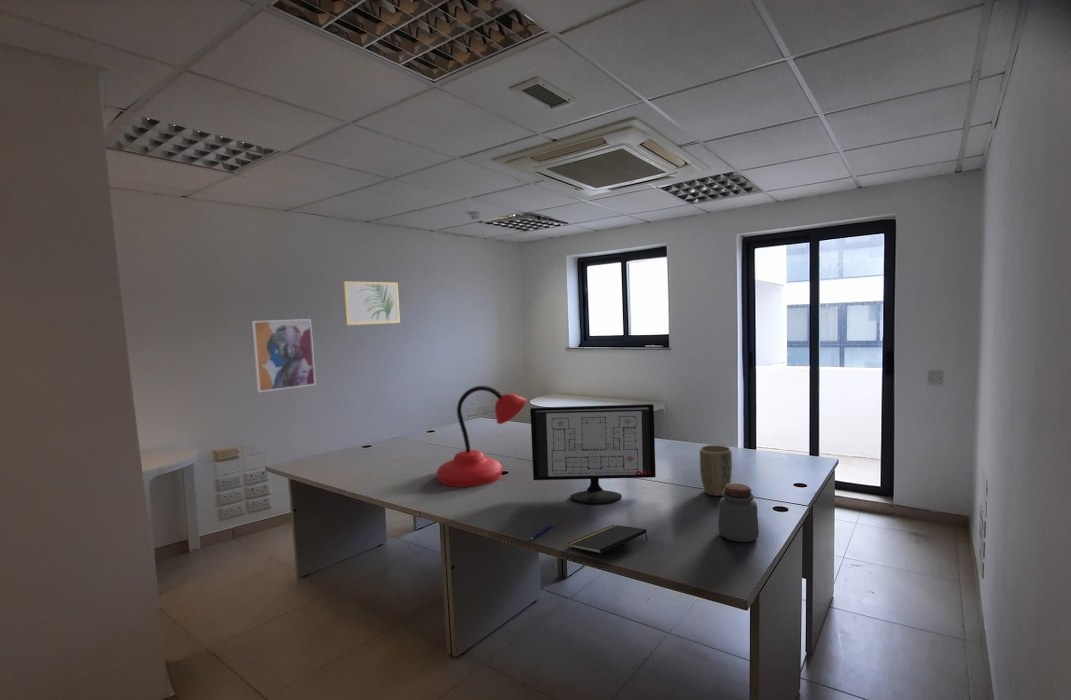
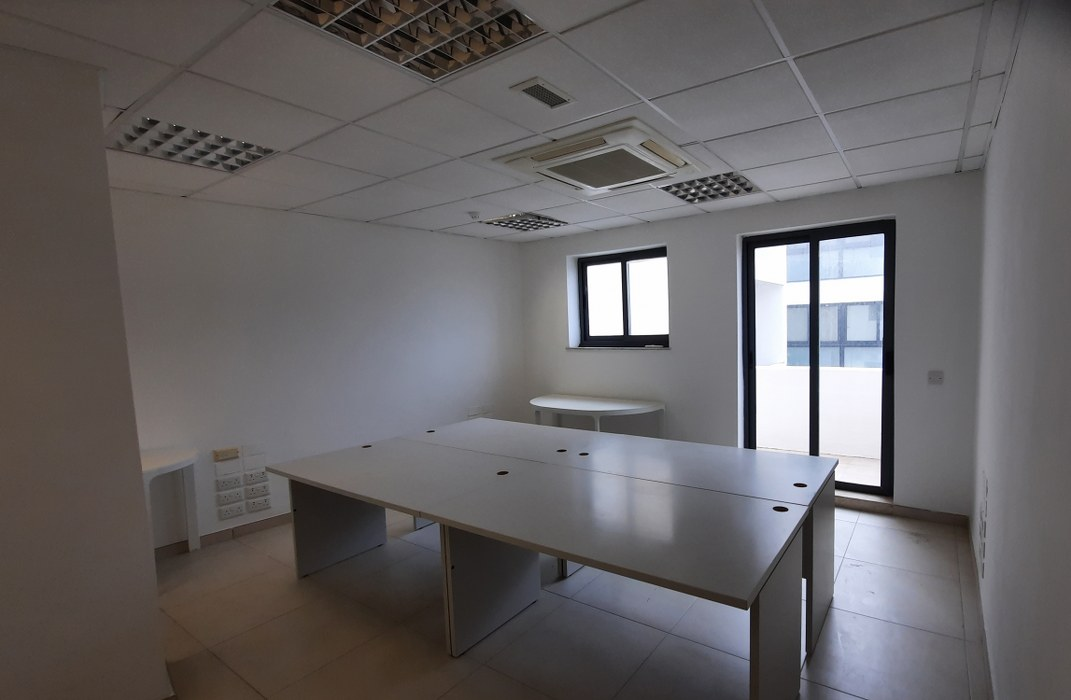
- plant pot [699,444,733,497]
- notepad [567,524,649,554]
- wall art [251,318,317,393]
- wall art [341,280,401,326]
- desk lamp [436,384,528,488]
- computer monitor [529,403,657,506]
- pen [528,523,554,542]
- jar [717,482,760,543]
